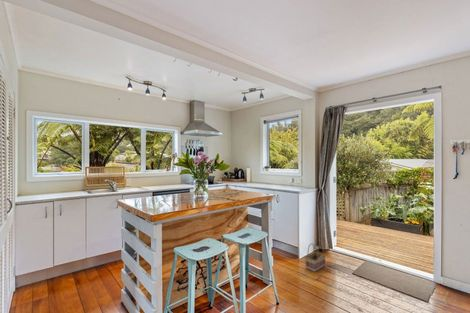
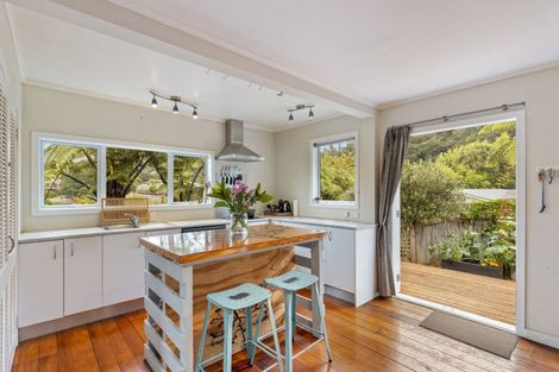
- basket [305,242,326,273]
